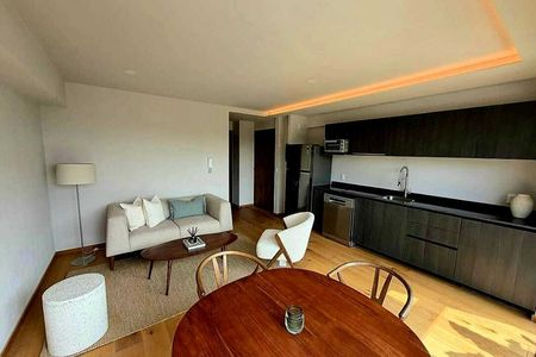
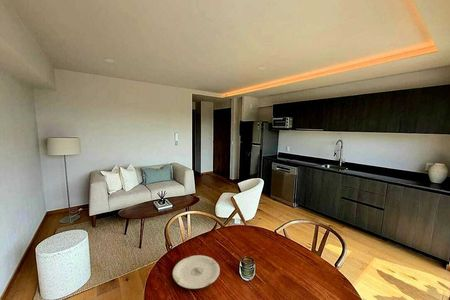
+ plate [172,254,221,290]
